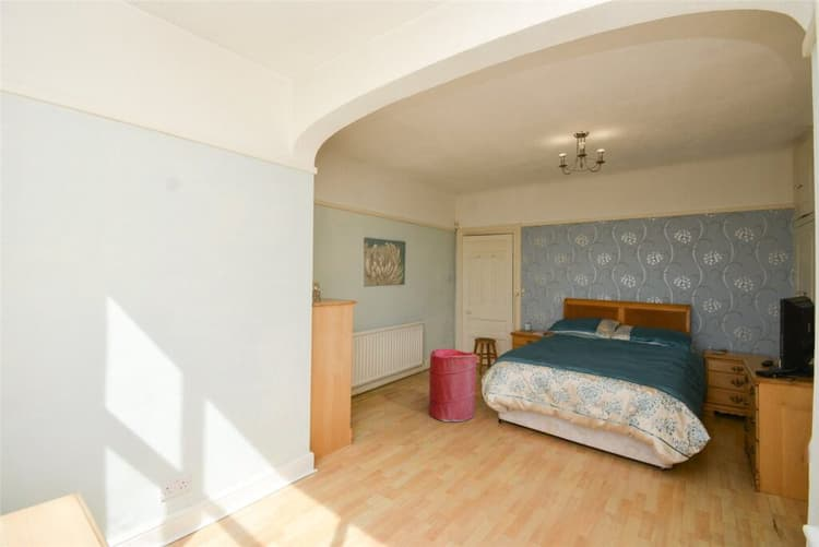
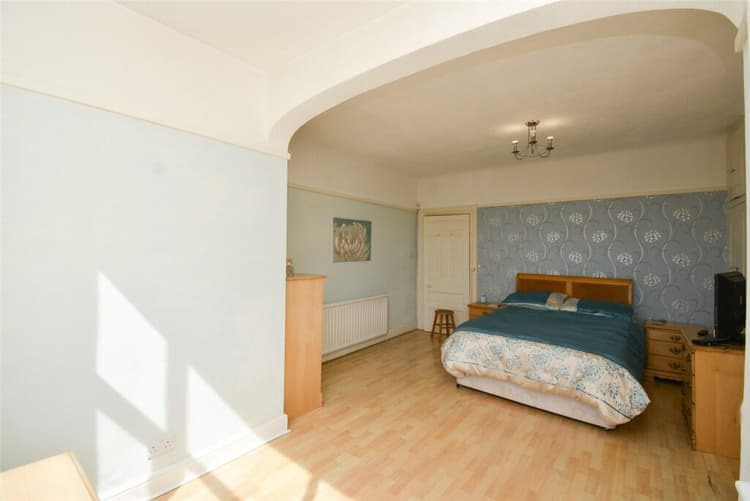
- laundry hamper [428,348,477,423]
